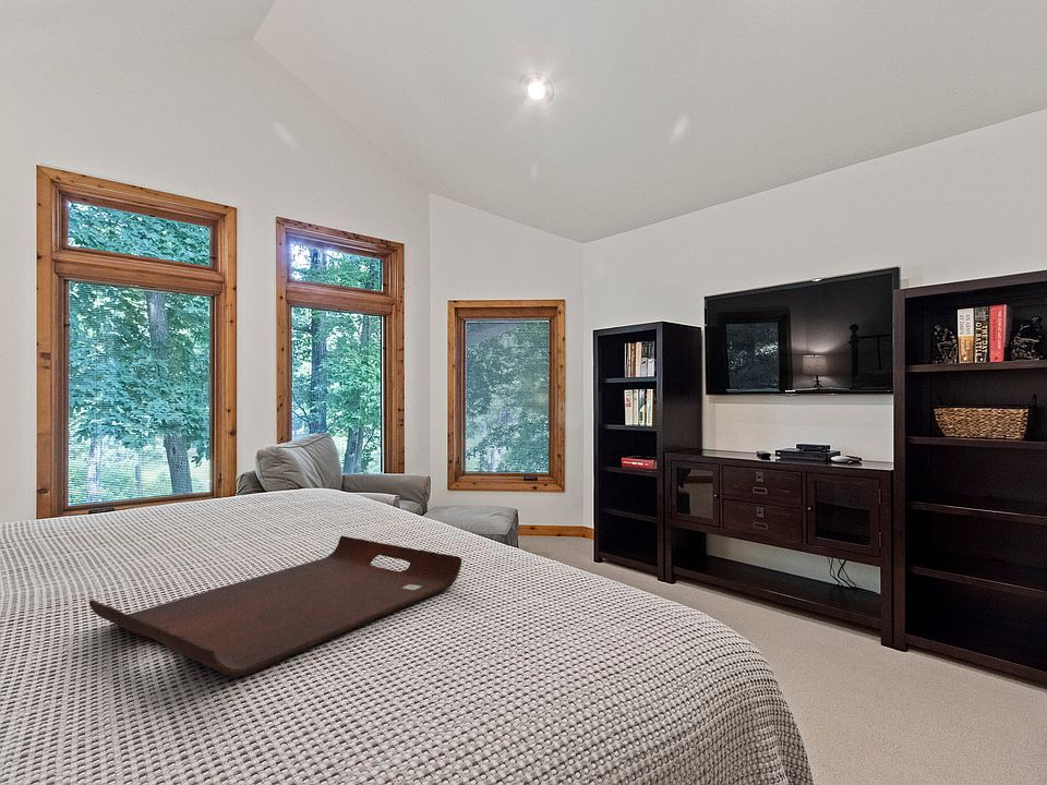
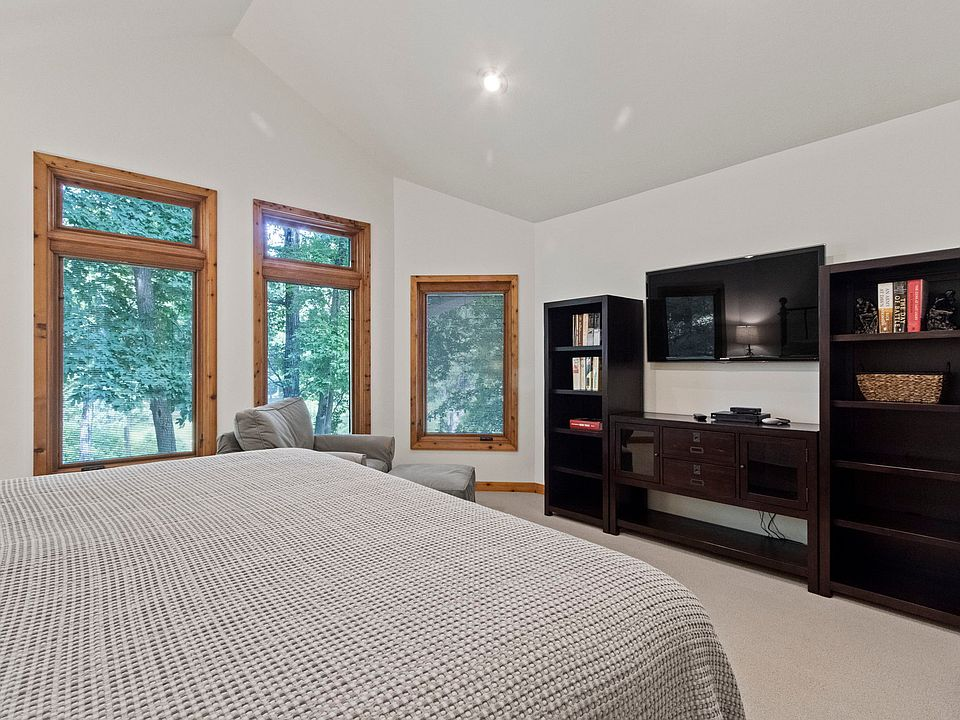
- serving tray [88,534,462,678]
